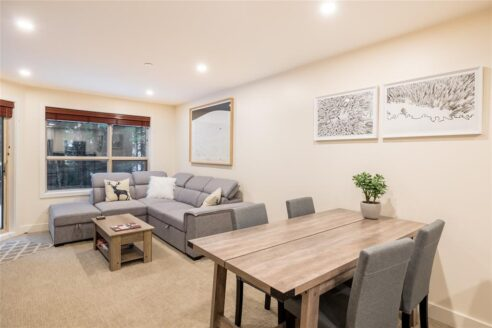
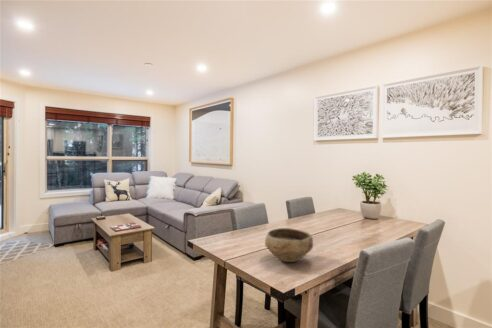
+ bowl [264,227,314,263]
